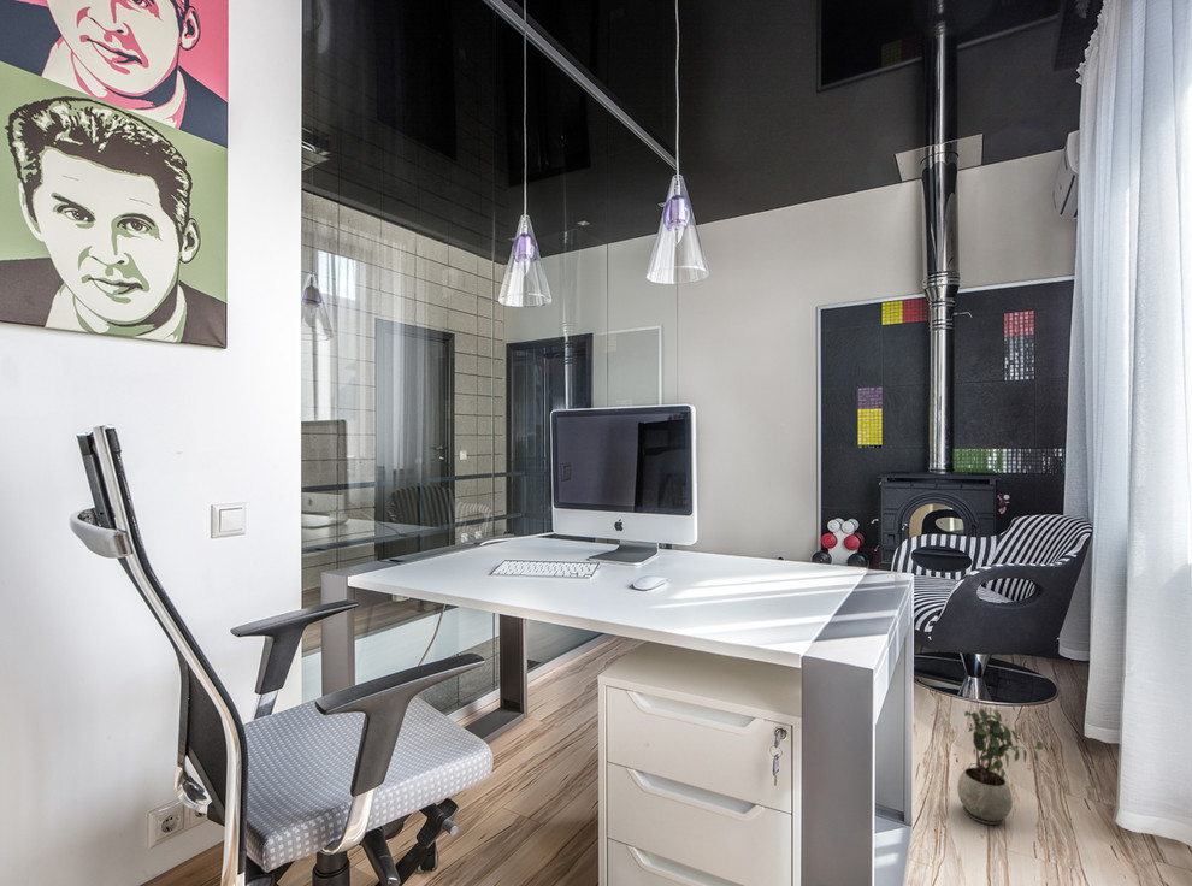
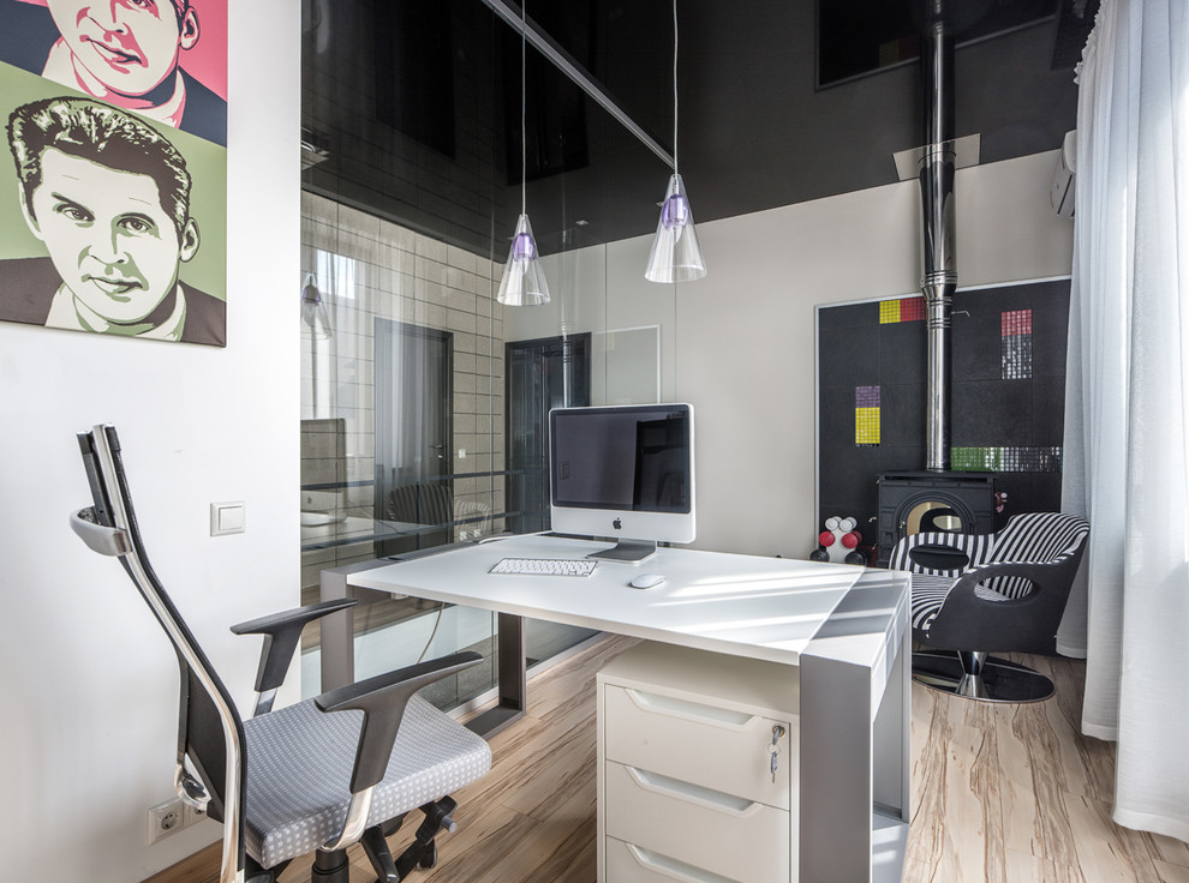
- potted plant [956,708,1044,826]
